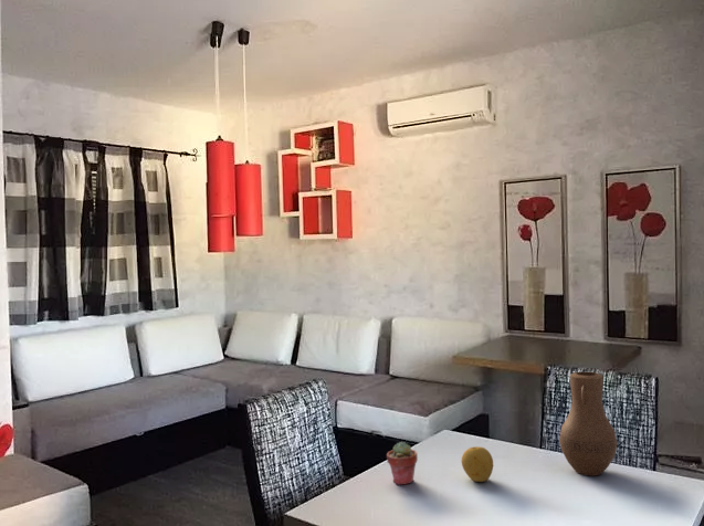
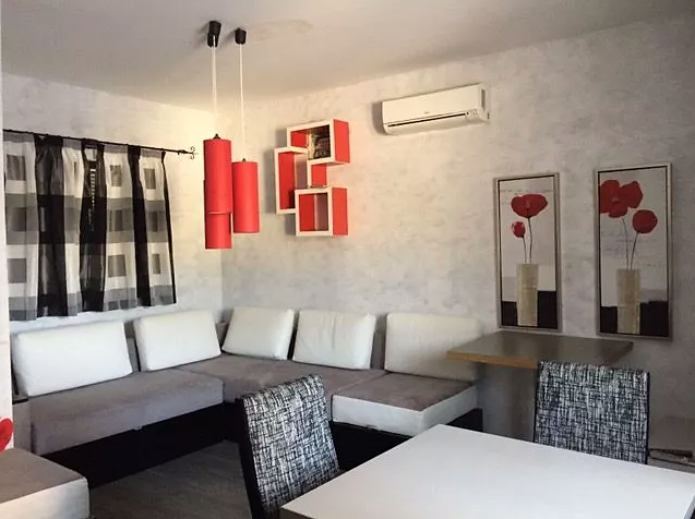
- fruit [461,445,494,483]
- potted succulent [386,441,419,486]
- vase [558,370,618,477]
